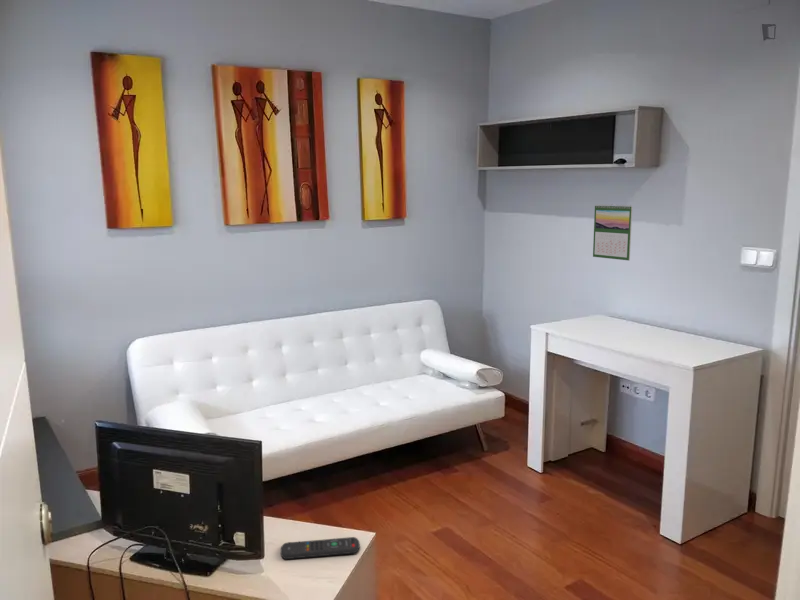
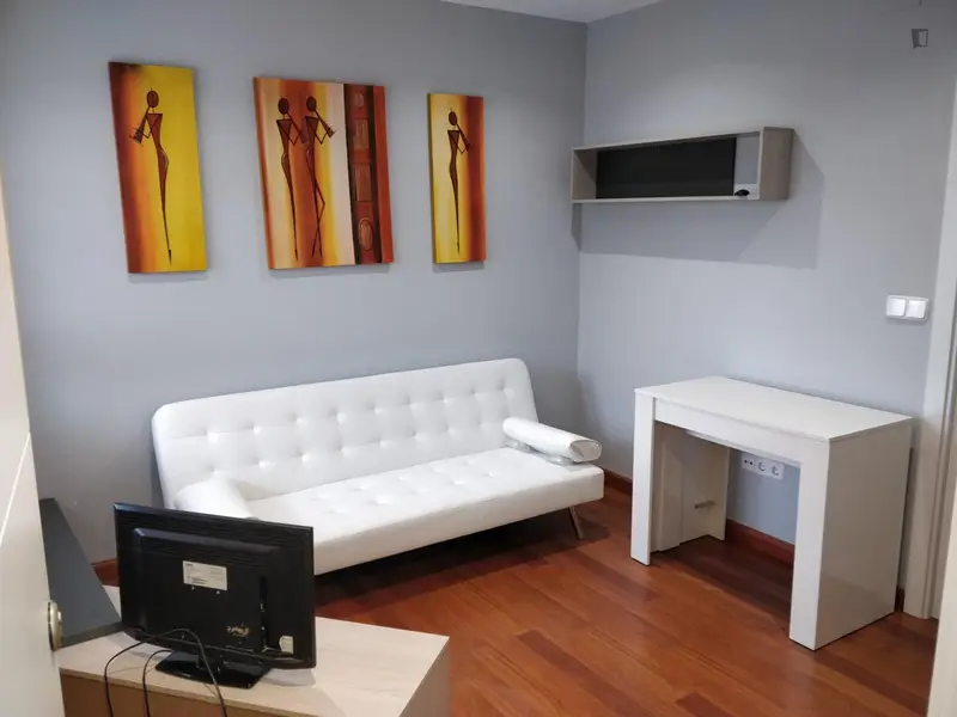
- calendar [592,203,633,261]
- remote control [280,536,361,560]
